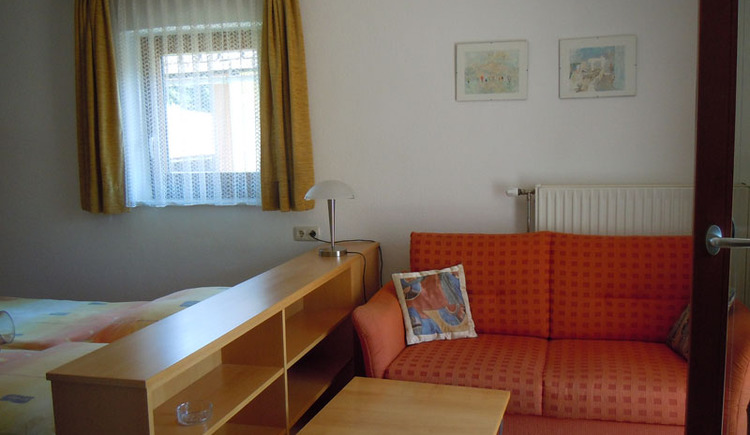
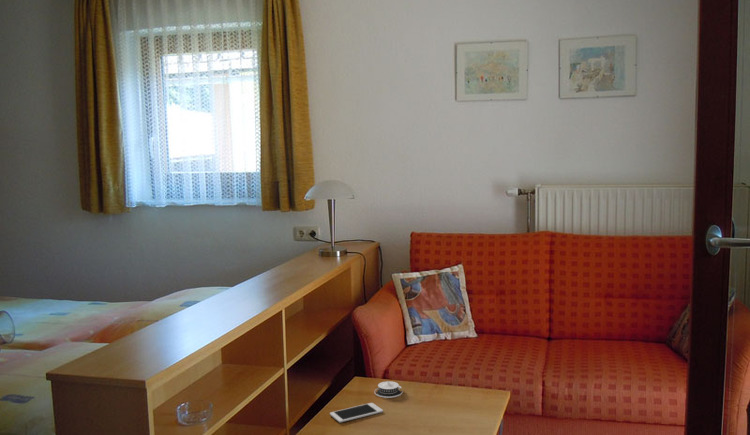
+ architectural model [374,380,404,399]
+ cell phone [329,402,384,424]
